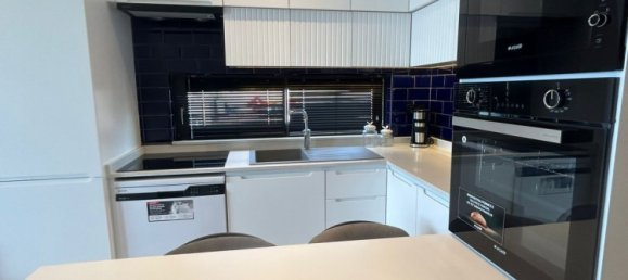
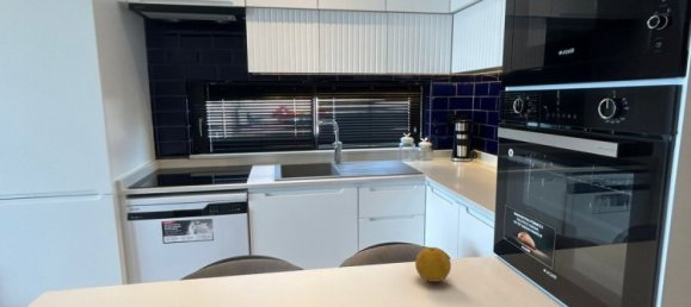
+ fruit [414,246,452,283]
